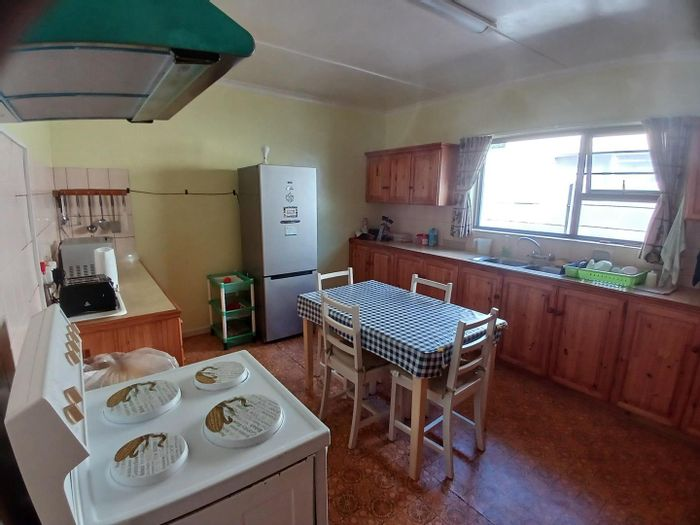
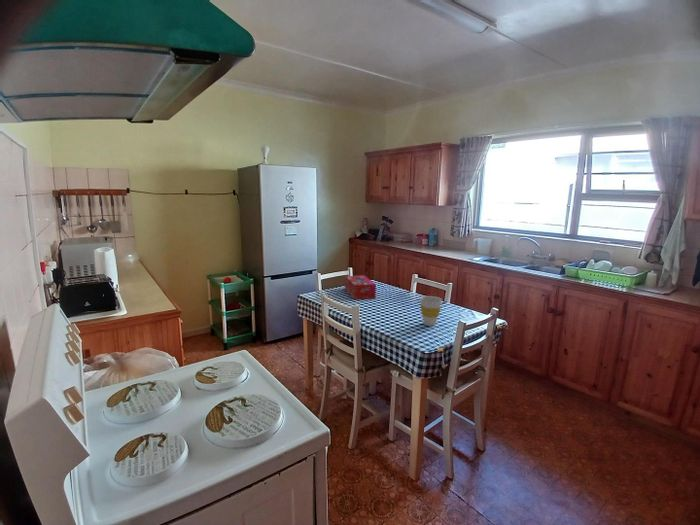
+ tissue box [344,275,377,300]
+ cup [419,295,443,327]
